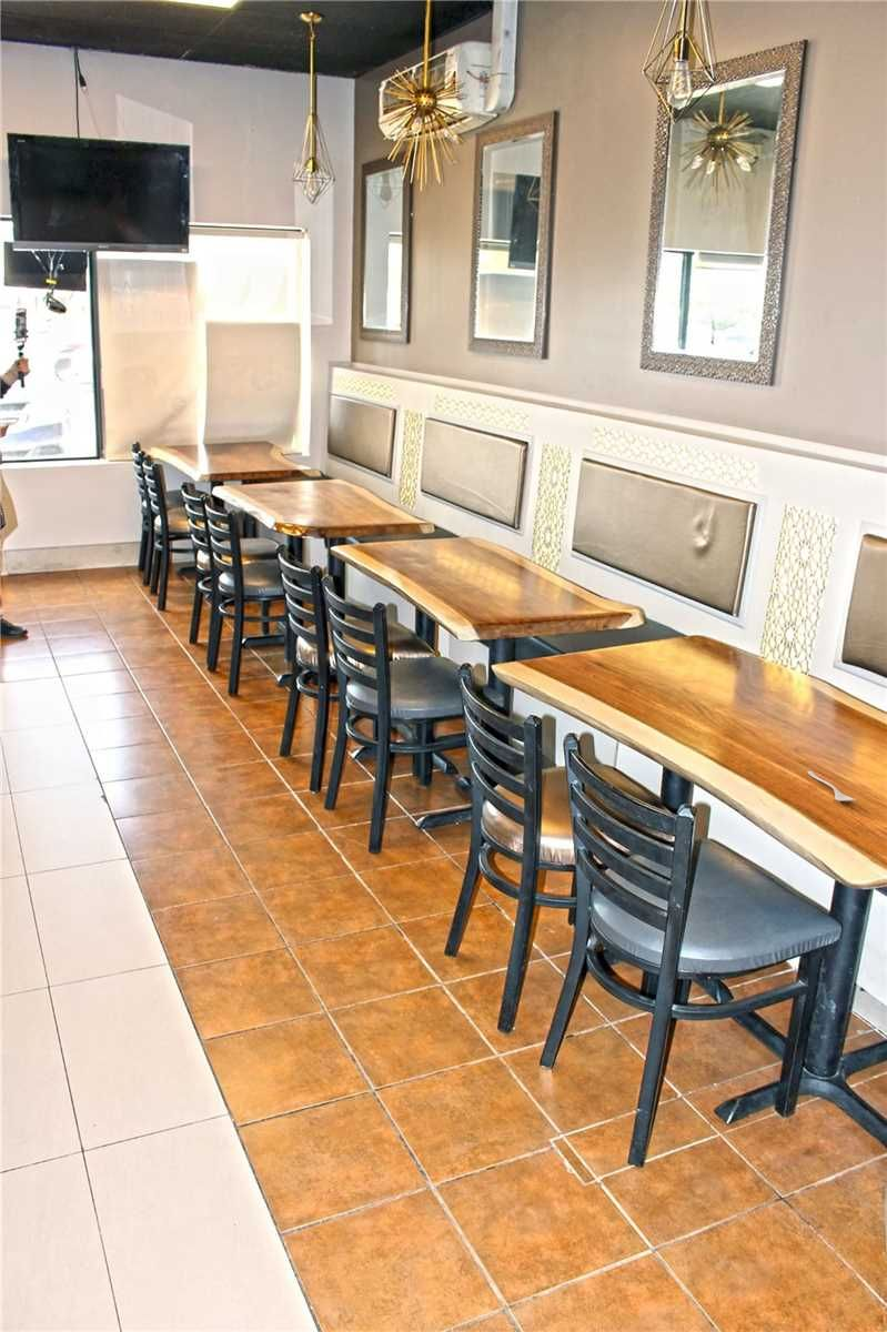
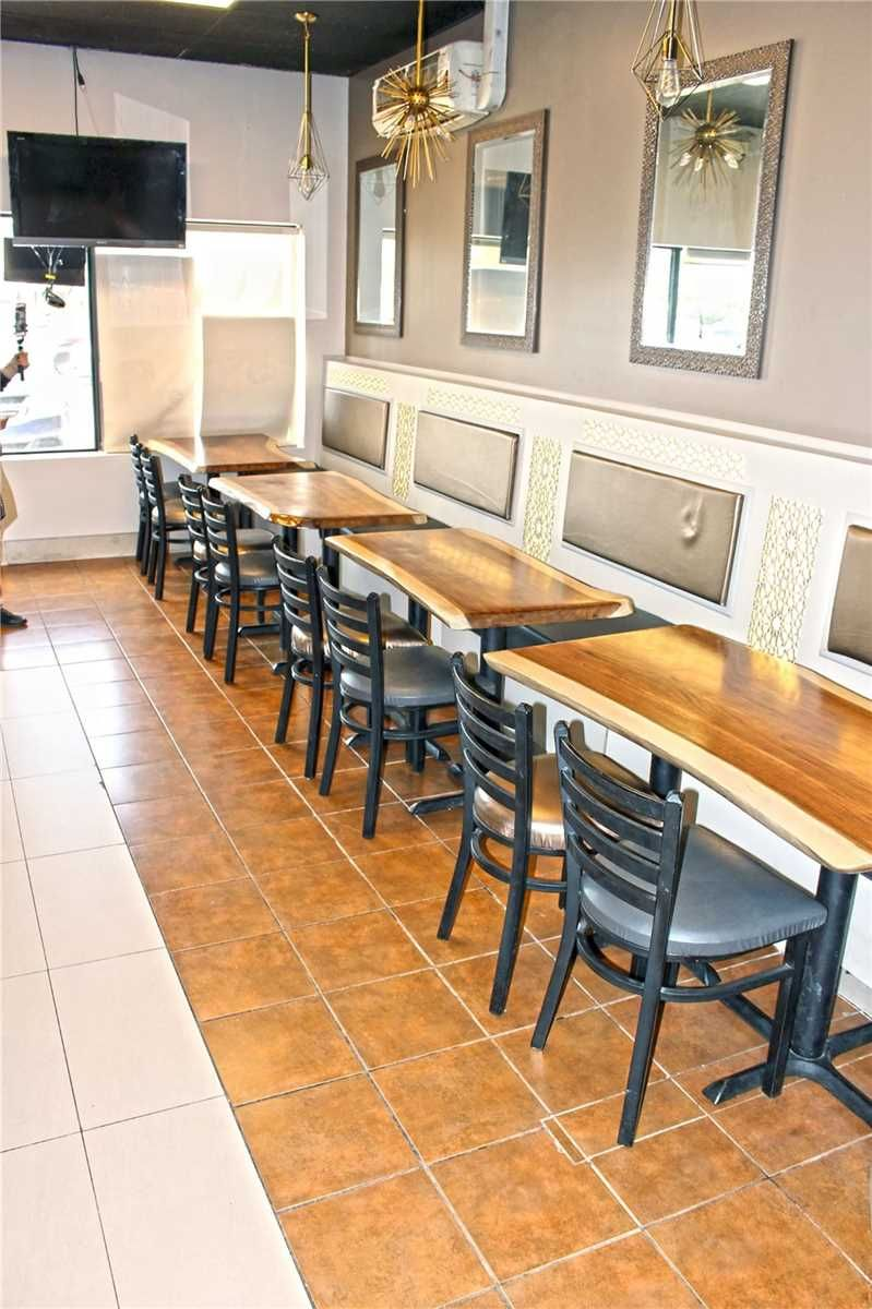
- spoon [807,770,857,803]
